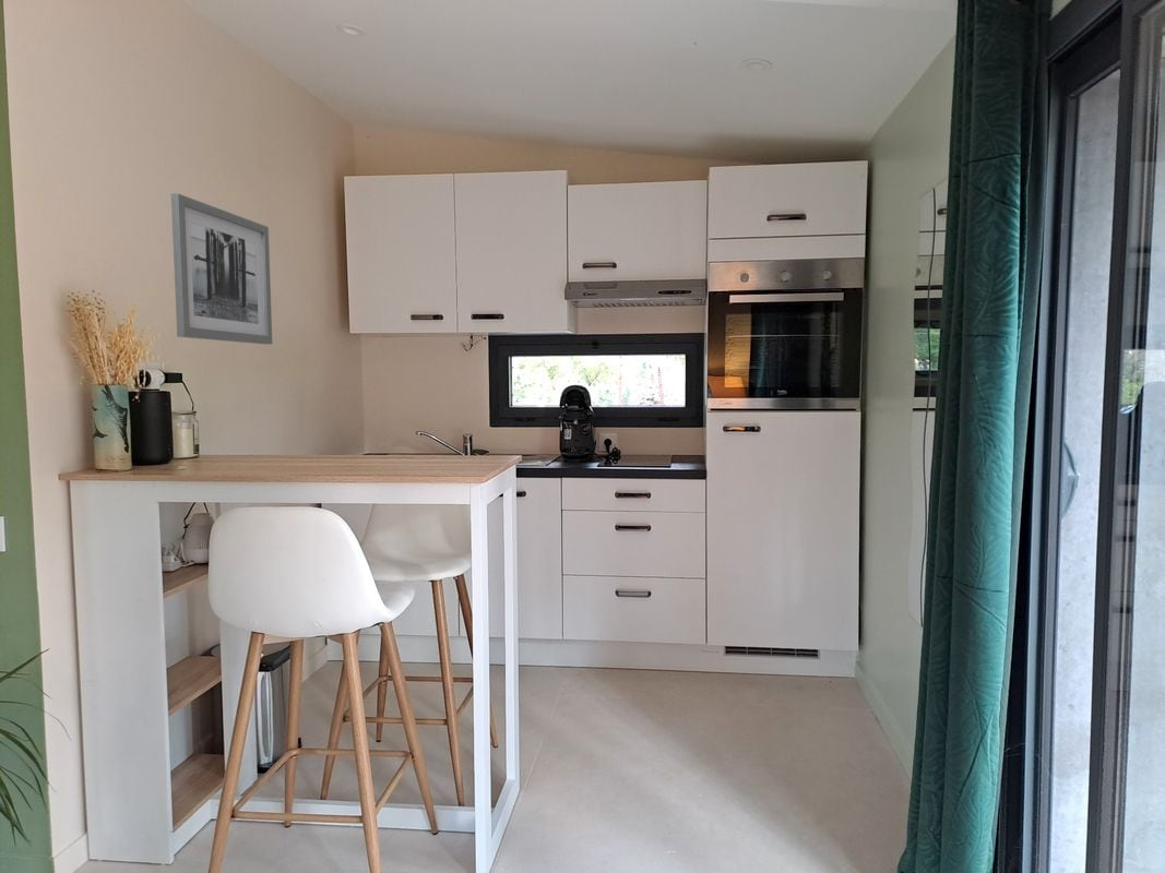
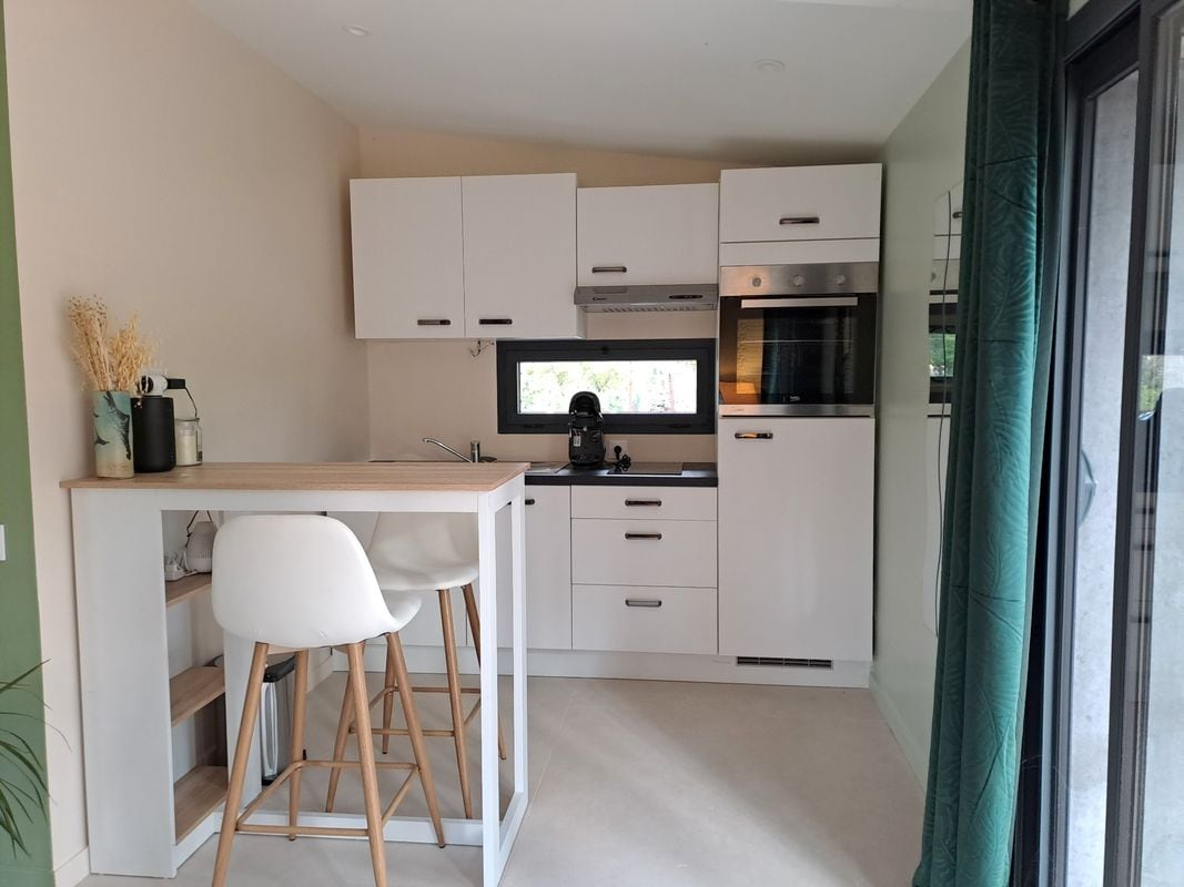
- wall art [170,192,273,346]
